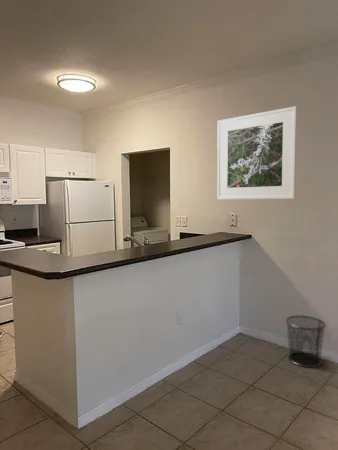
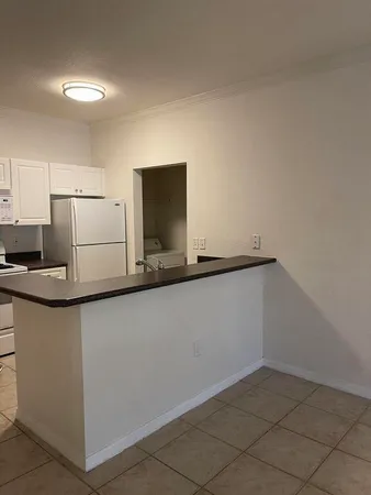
- waste bin [285,314,327,368]
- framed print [216,105,298,200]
